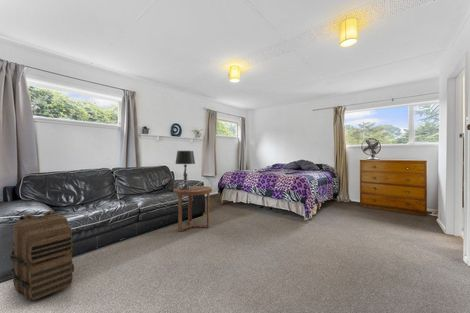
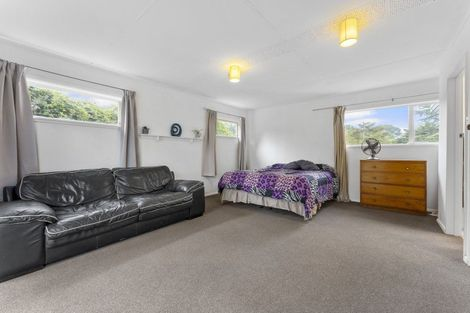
- side table [172,185,213,232]
- backpack [9,210,75,301]
- table lamp [174,150,196,190]
